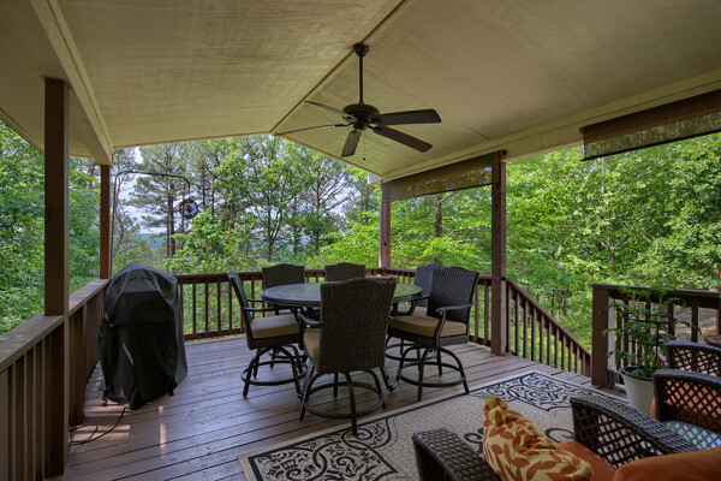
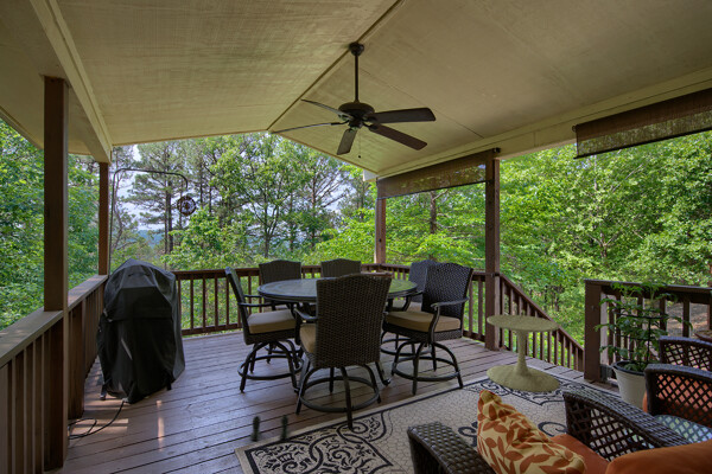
+ boots [249,414,291,442]
+ side table [485,314,560,393]
